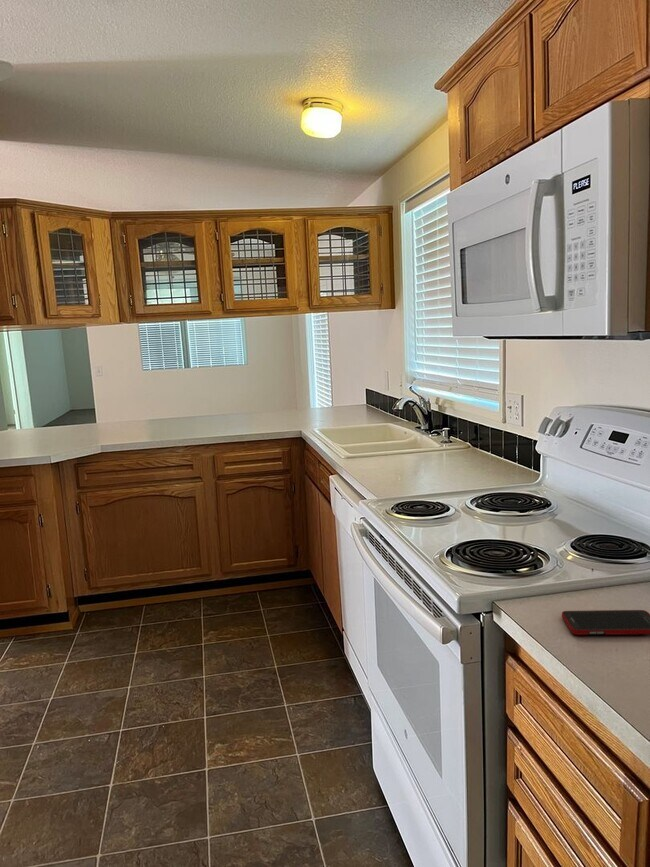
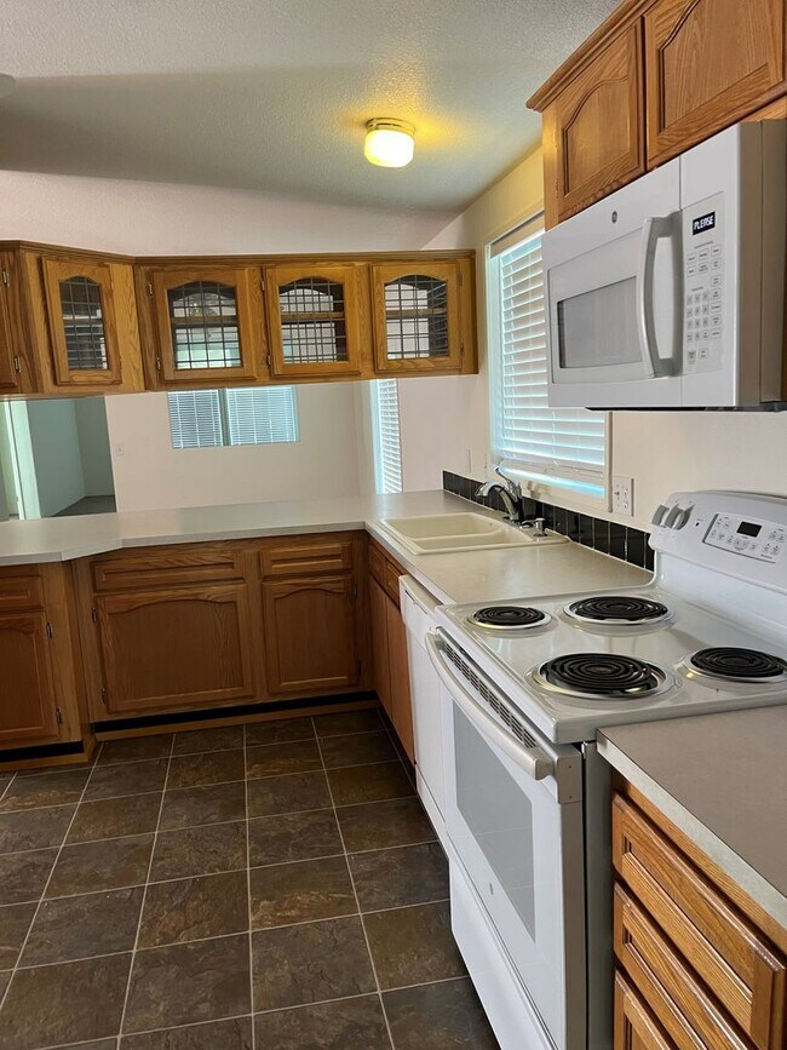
- cell phone [561,609,650,636]
